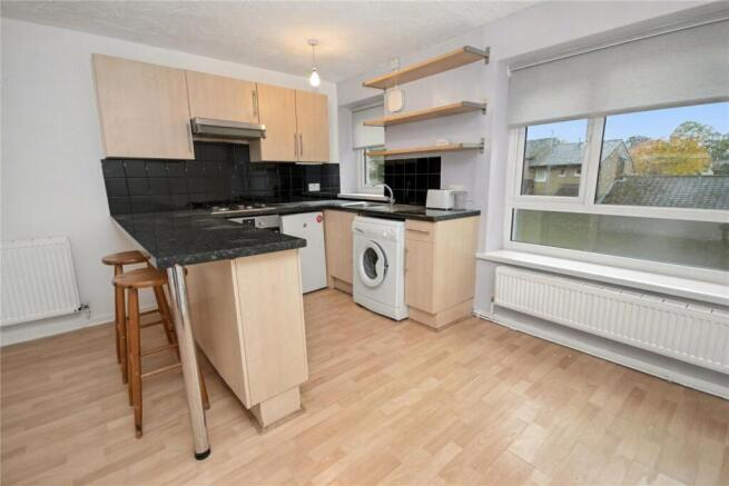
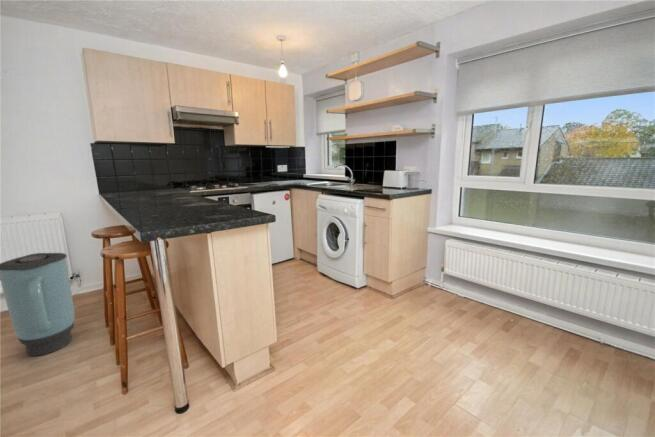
+ trash can [0,252,75,357]
